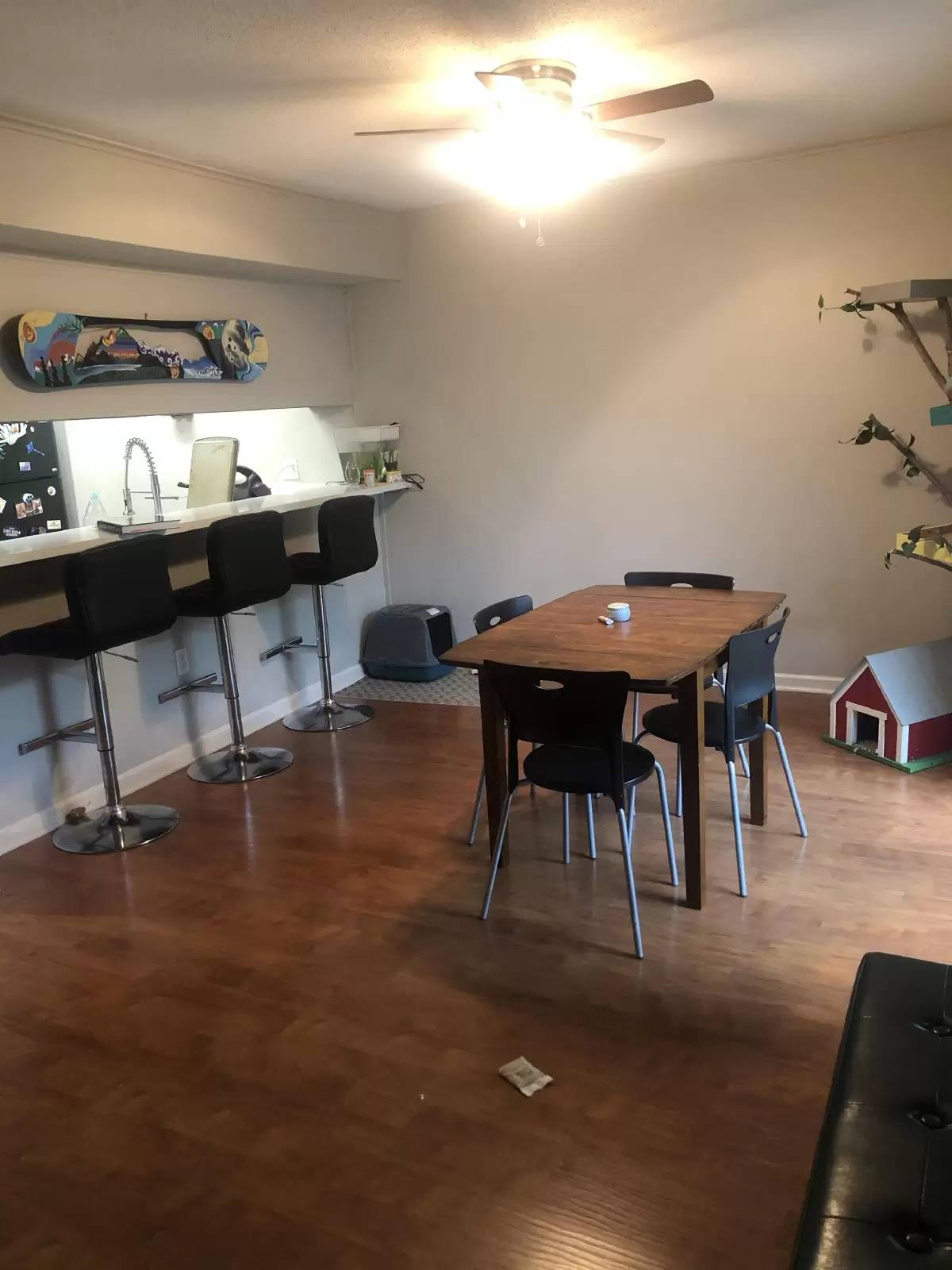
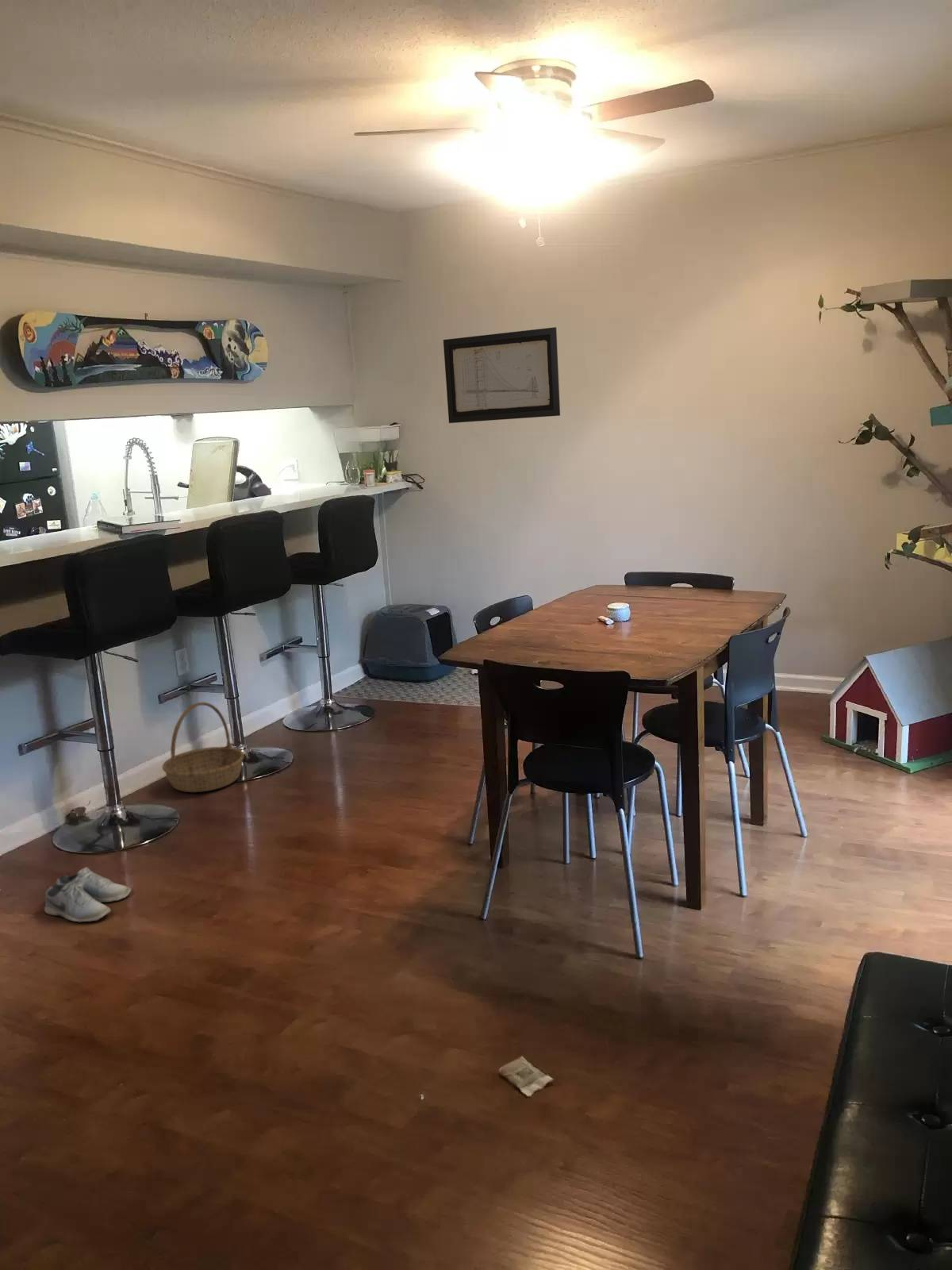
+ wall art [443,326,561,424]
+ basket [162,702,245,793]
+ shoe [44,867,132,923]
